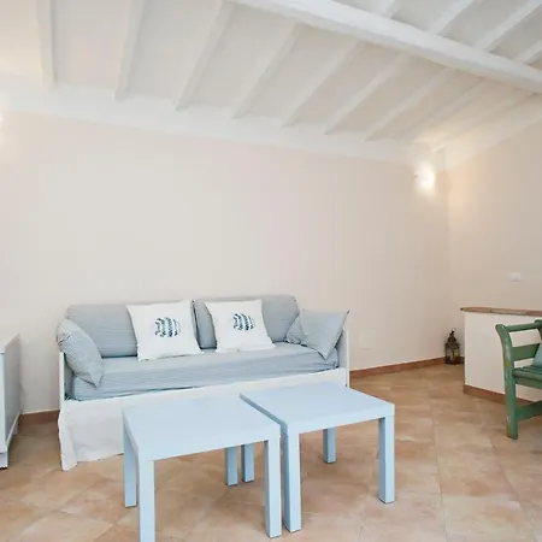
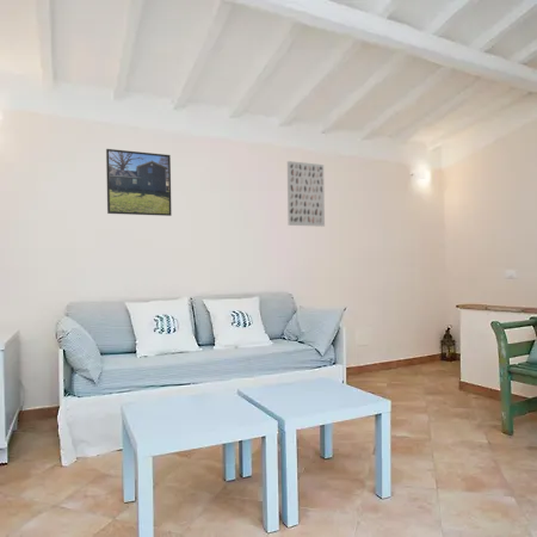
+ wall art [286,160,326,228]
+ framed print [105,148,173,217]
